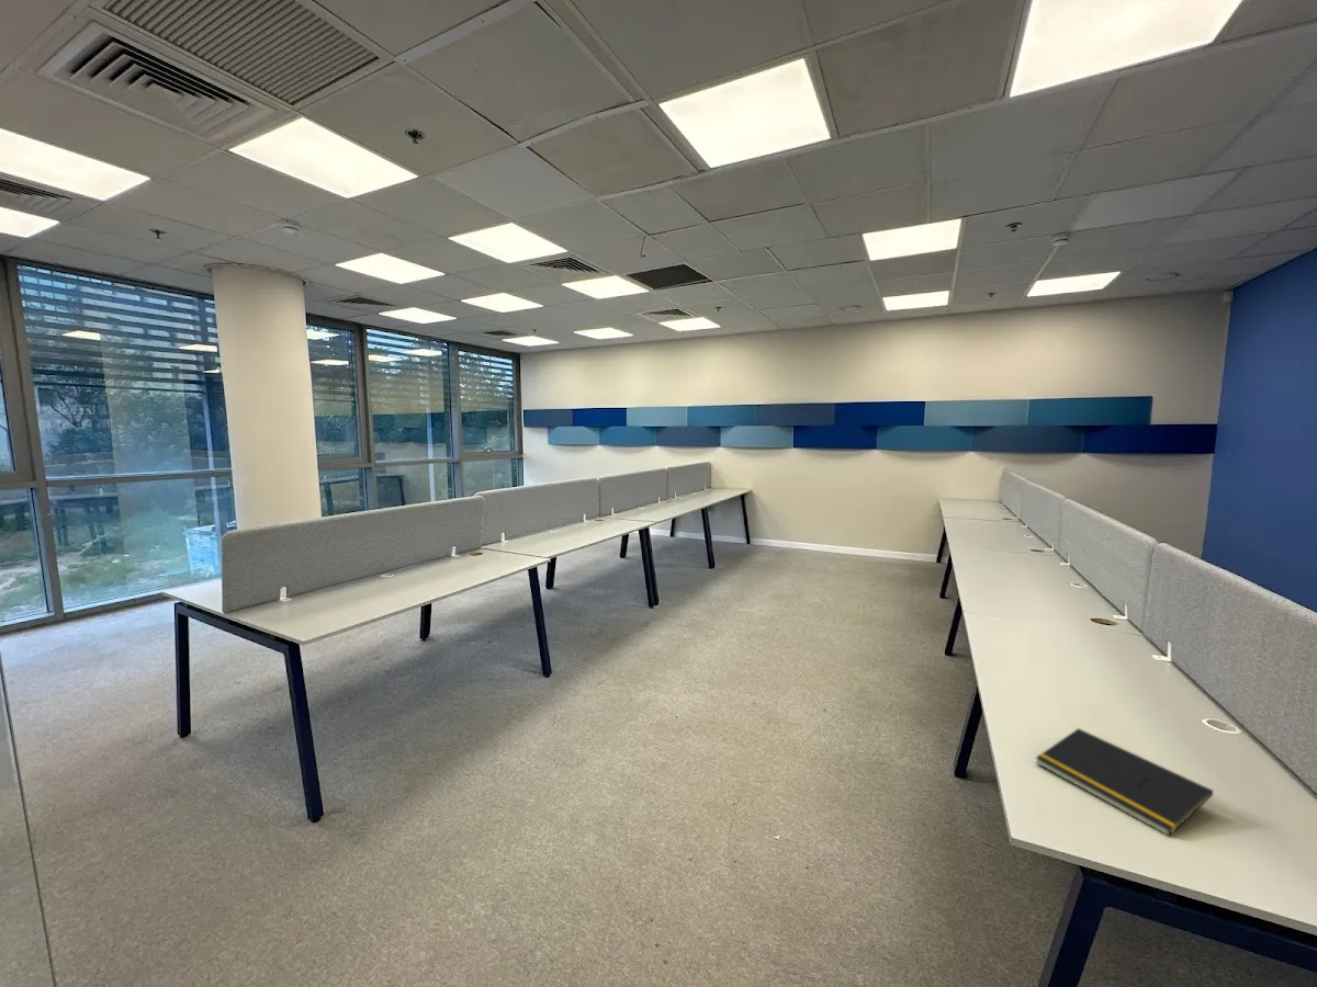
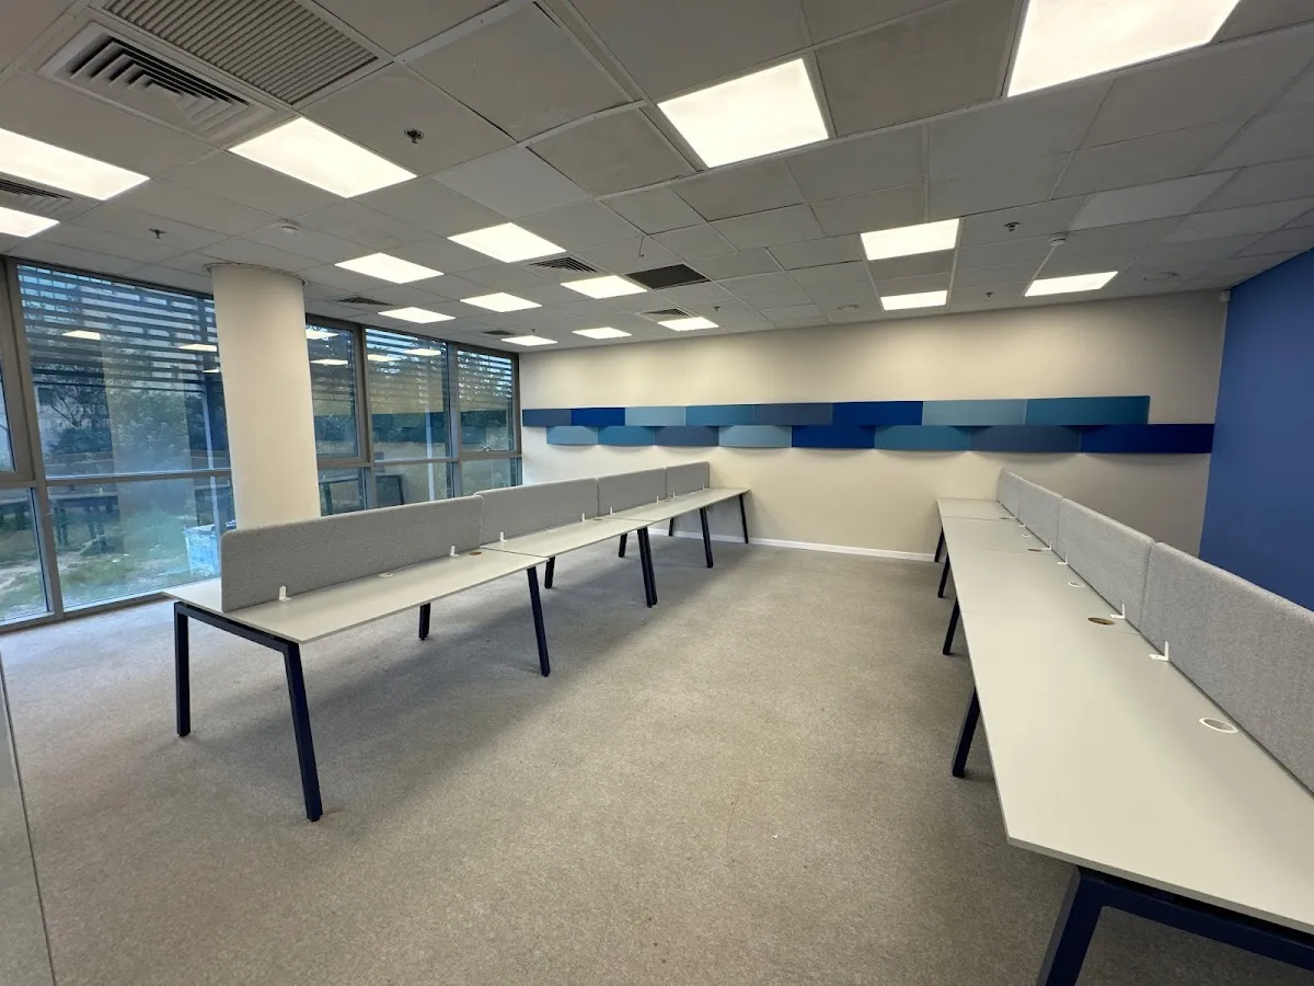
- notepad [1035,727,1214,837]
